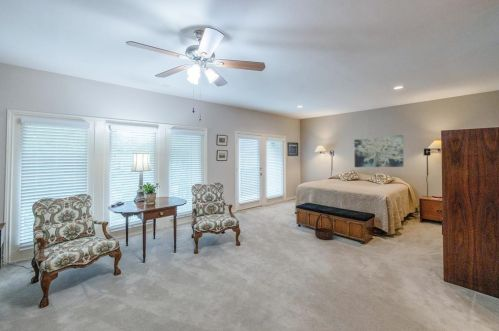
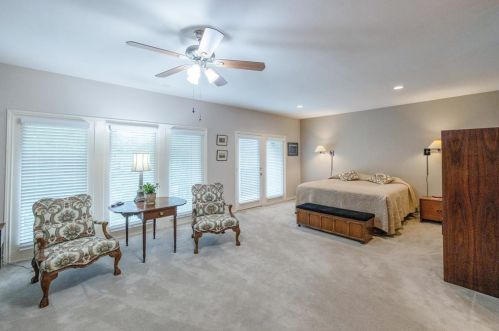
- basket [314,213,335,240]
- wall art [353,134,404,168]
